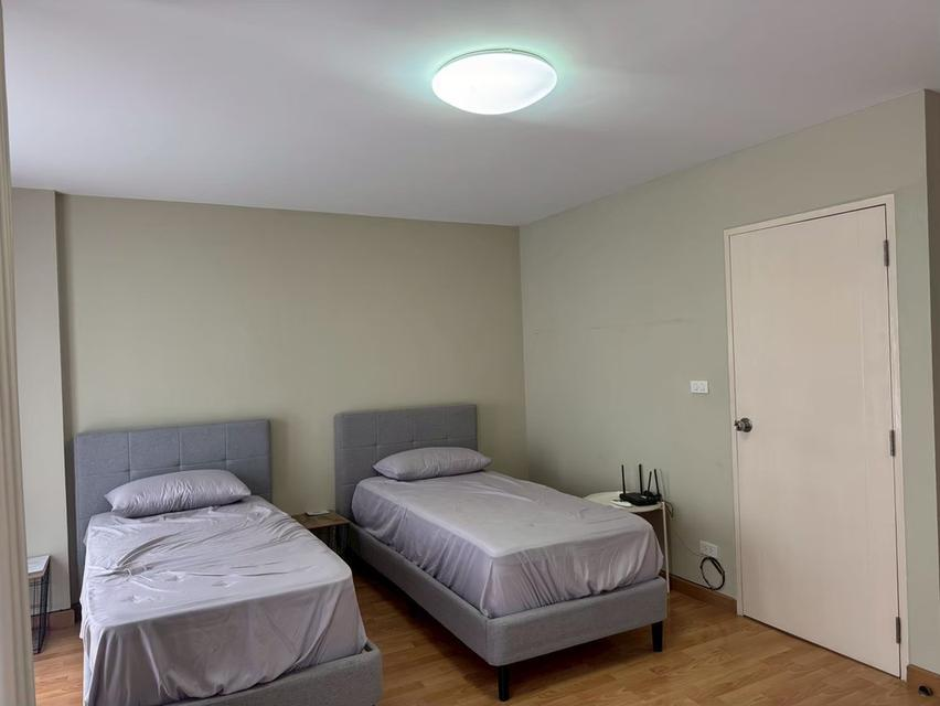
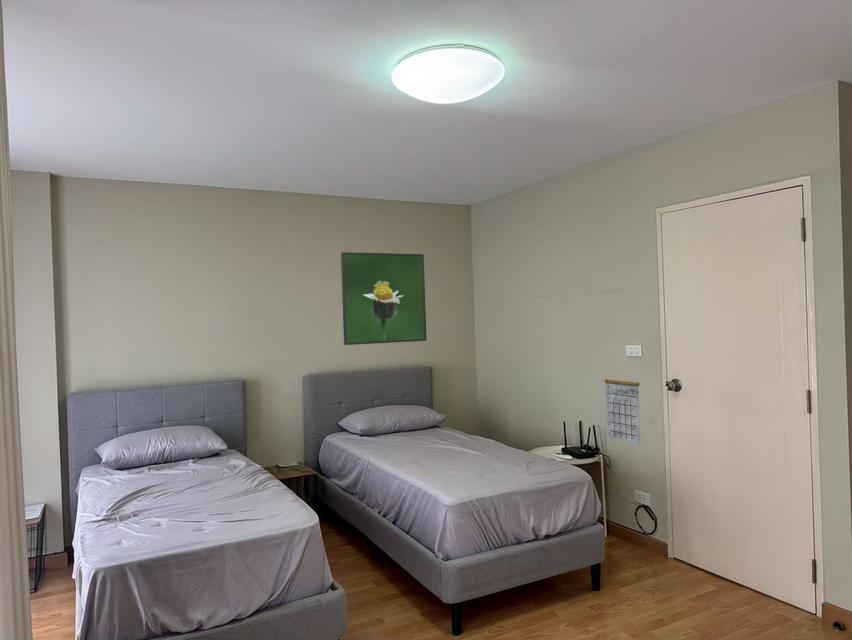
+ calendar [604,368,641,446]
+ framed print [340,251,428,346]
